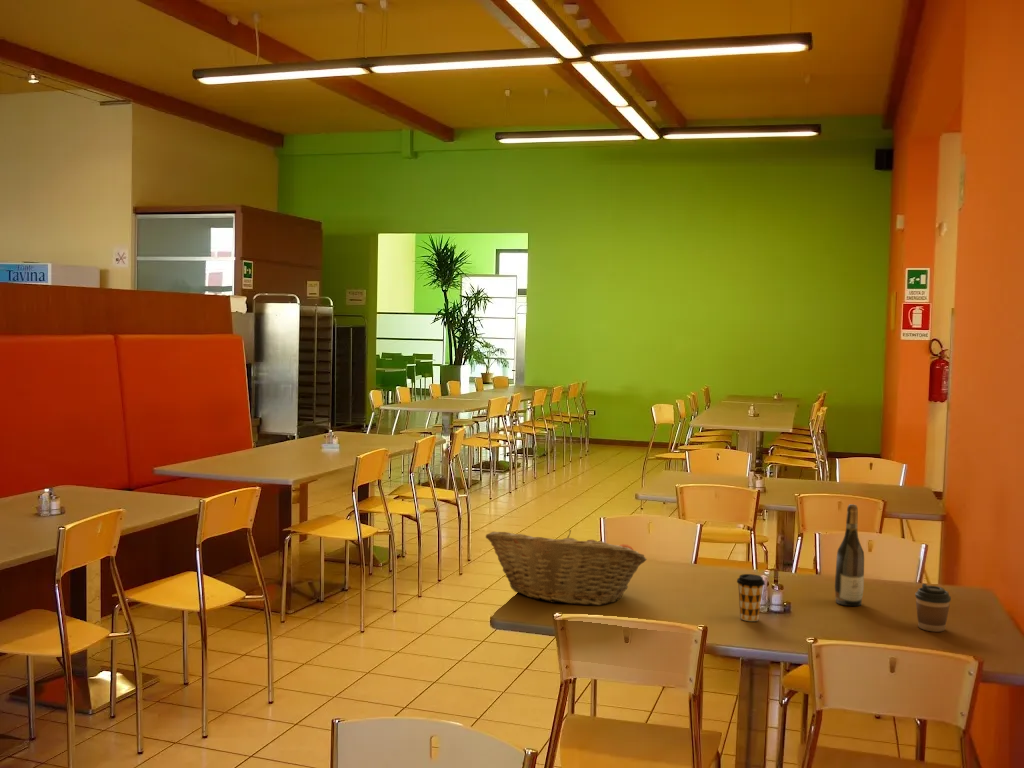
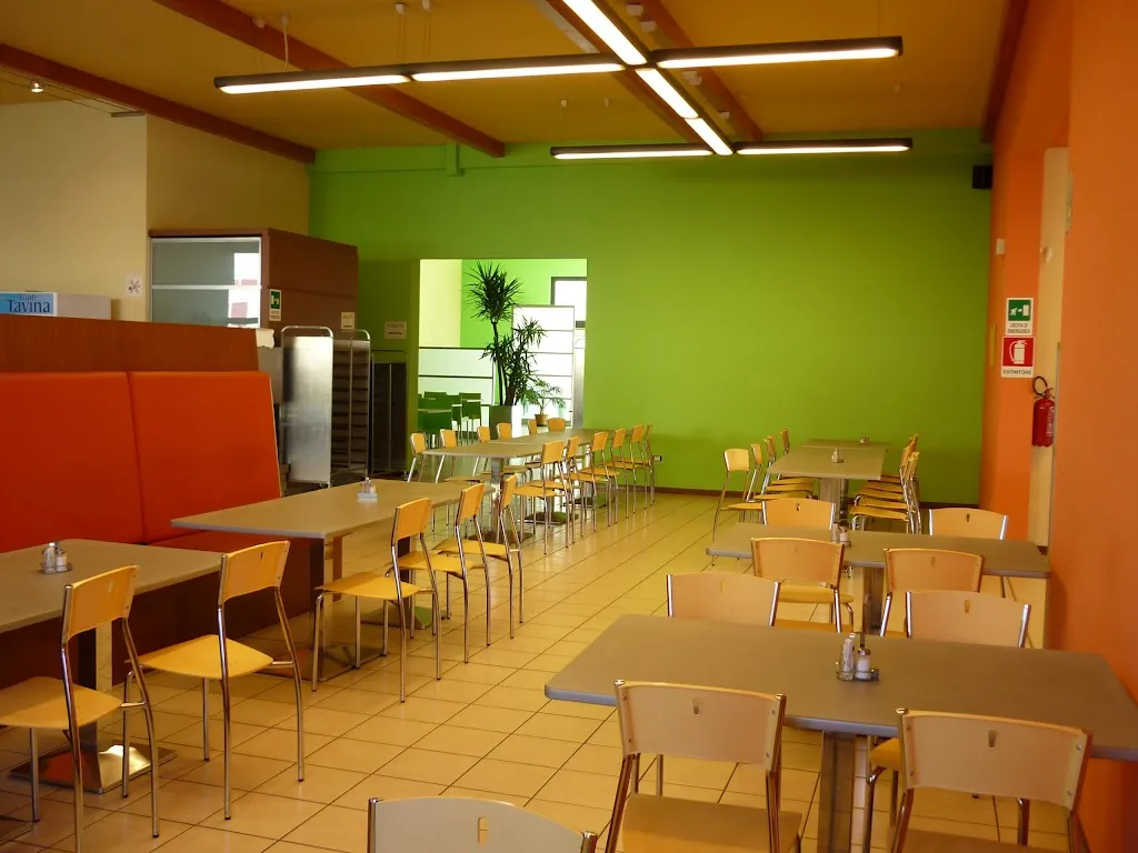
- coffee cup [736,573,766,622]
- fruit basket [485,529,648,606]
- coffee cup [914,583,952,633]
- wine bottle [834,503,865,607]
